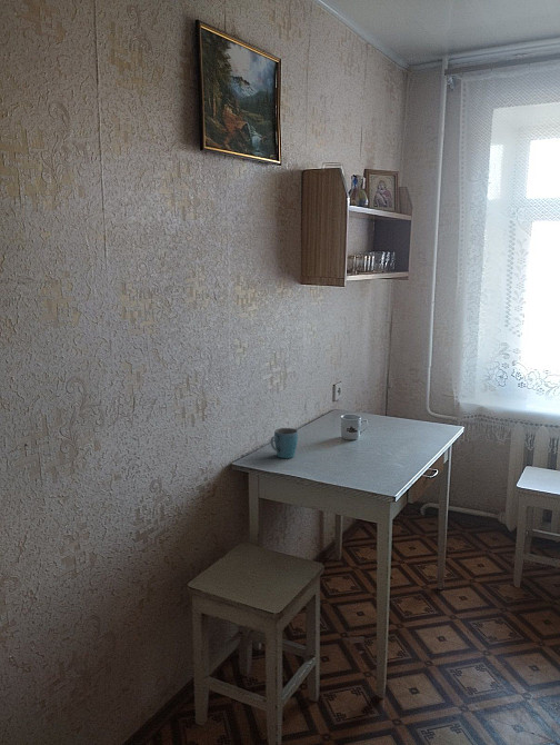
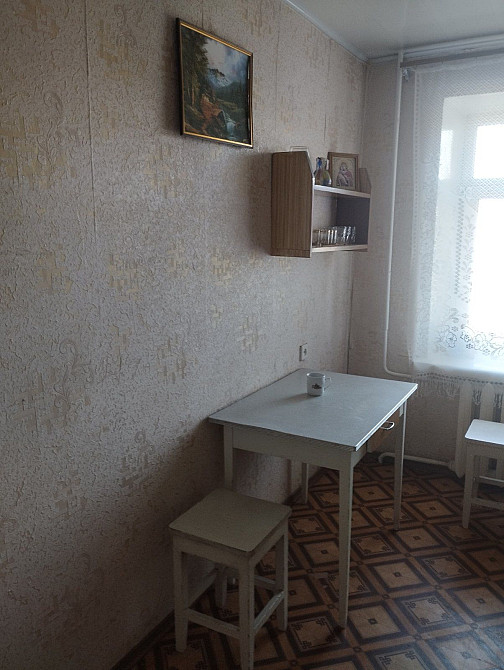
- mug [270,427,299,459]
